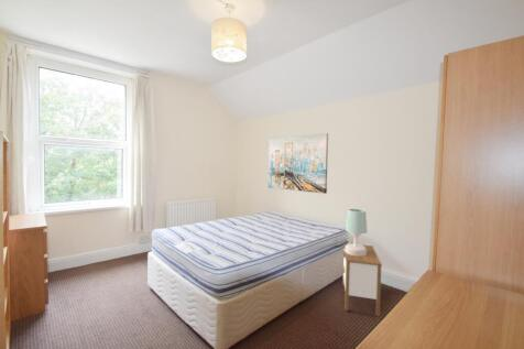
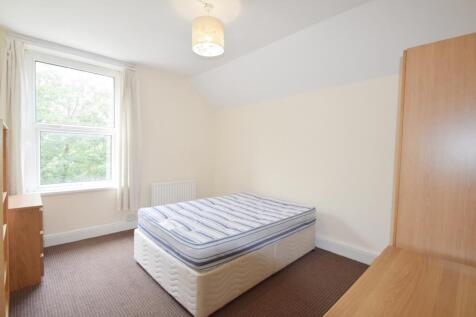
- table lamp [345,208,369,255]
- wall art [268,132,329,195]
- nightstand [341,242,383,317]
